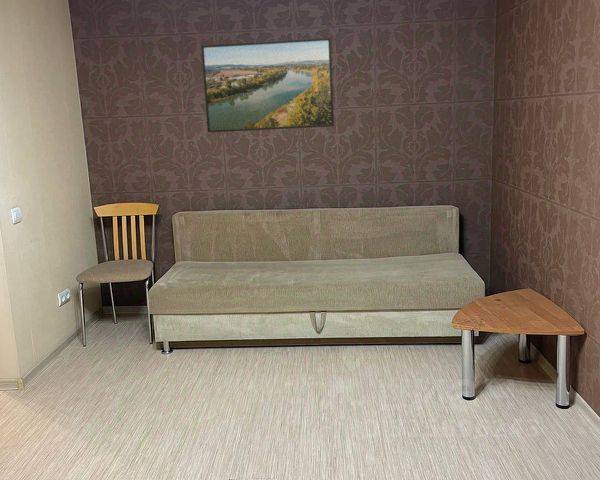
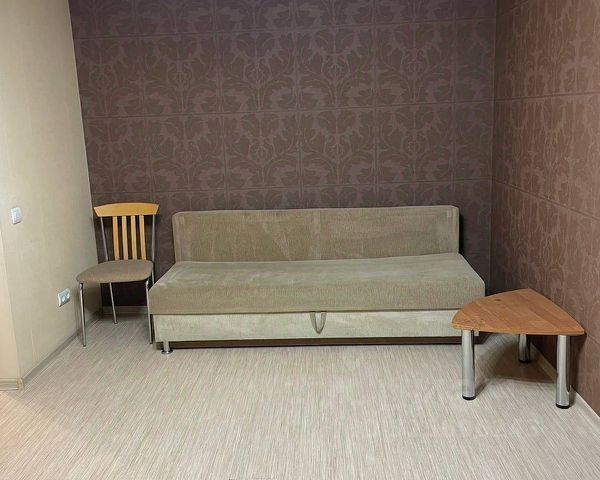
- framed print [200,37,335,133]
